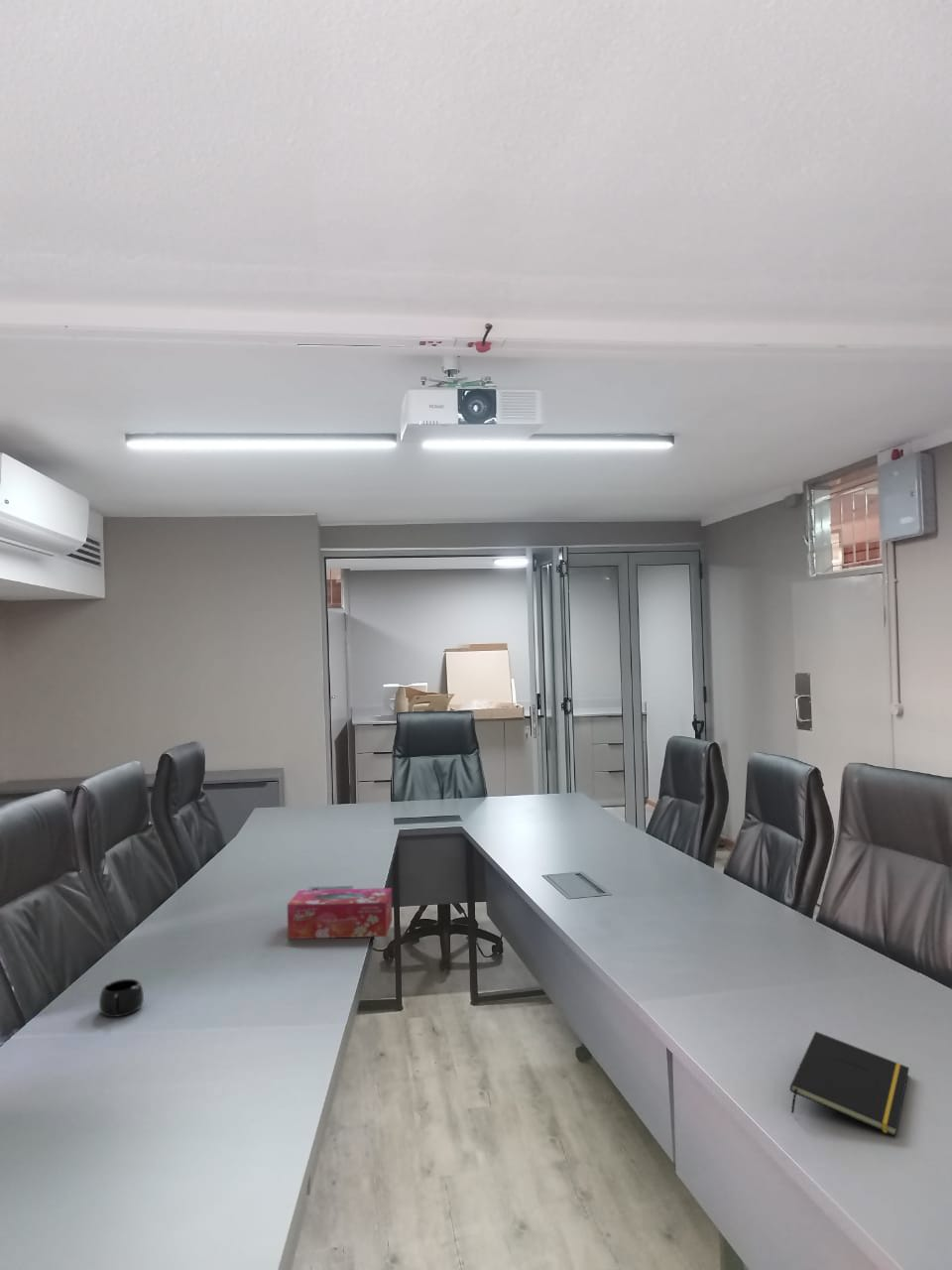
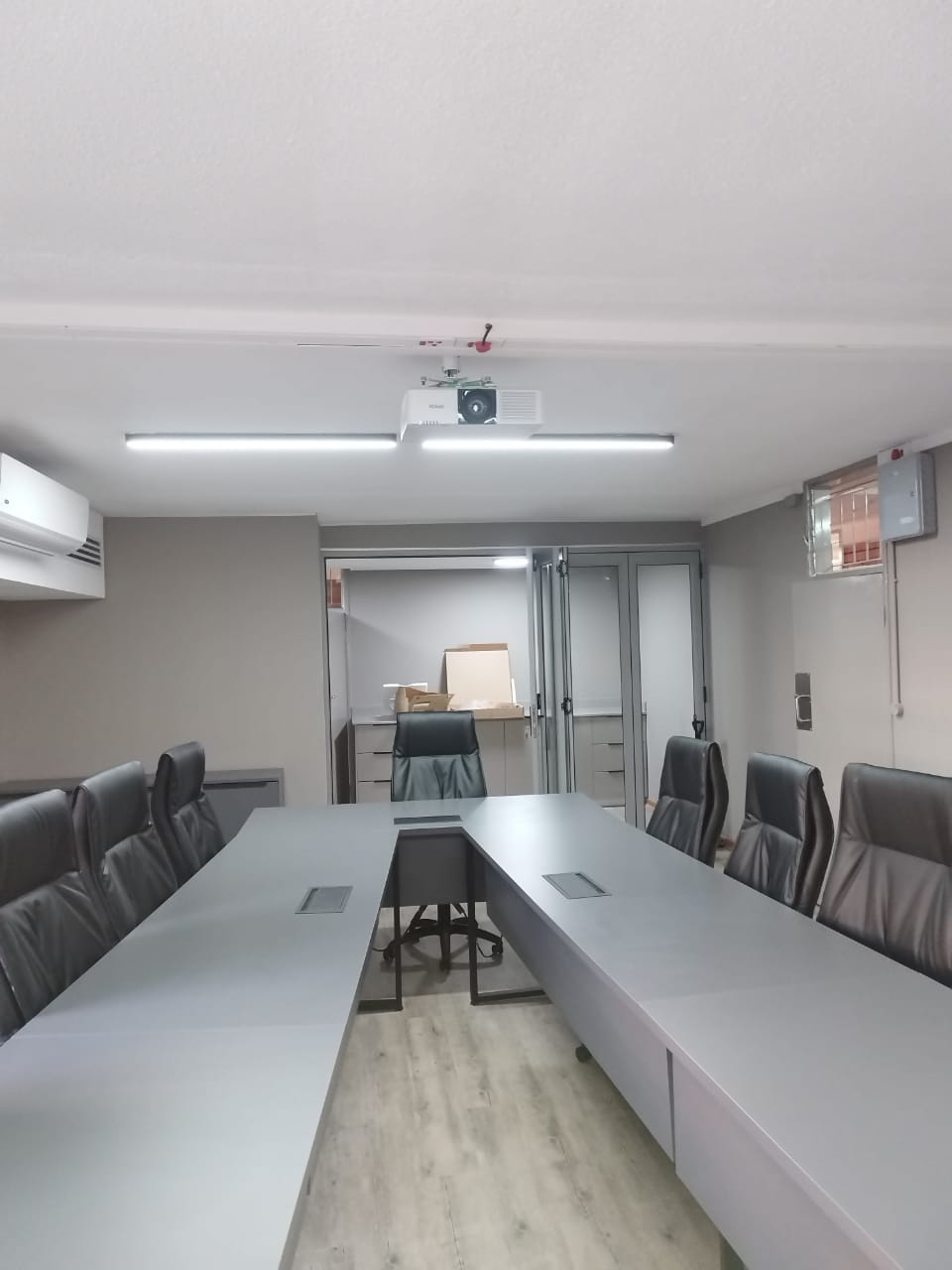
- notepad [788,1031,910,1137]
- tissue box [287,887,394,940]
- mug [98,978,145,1018]
